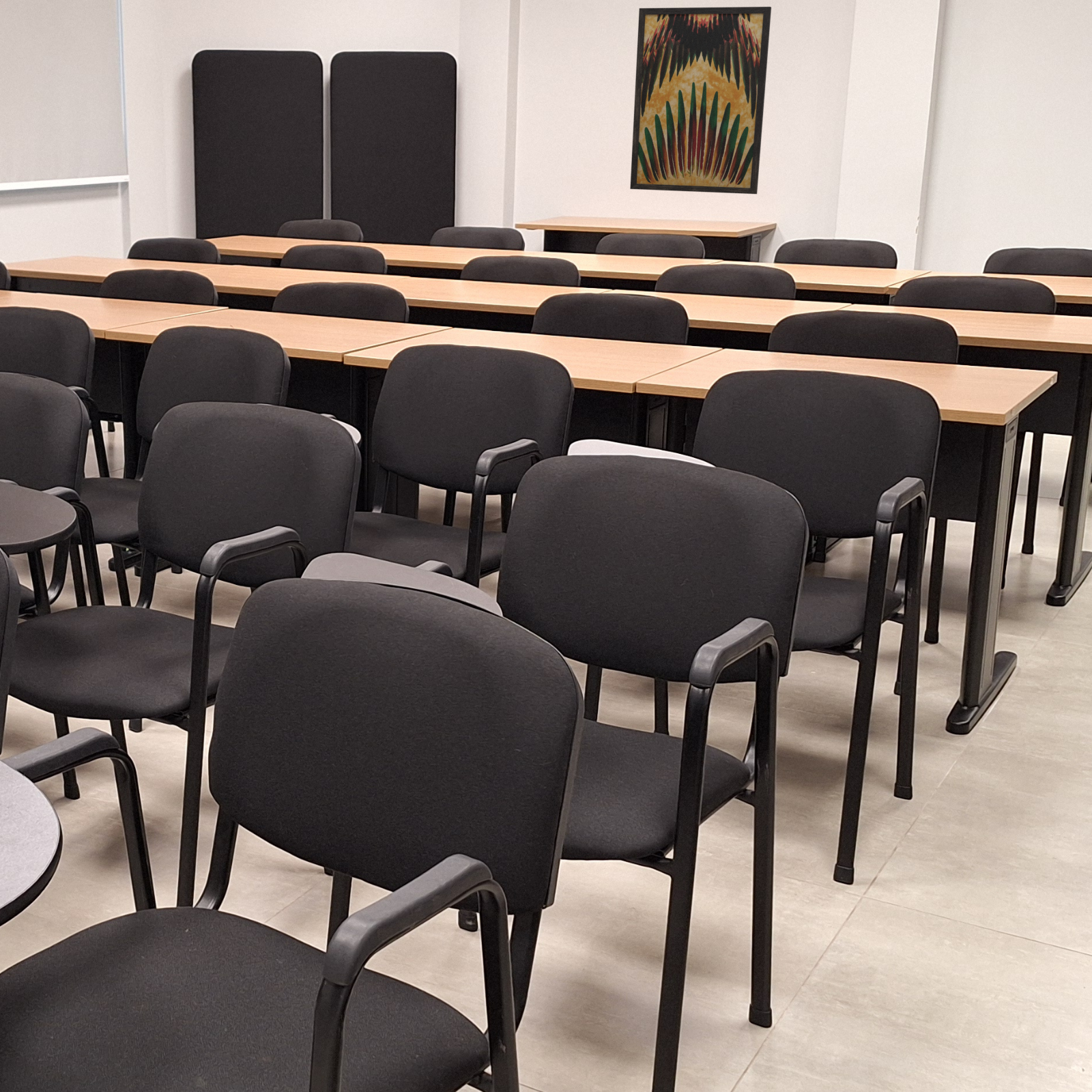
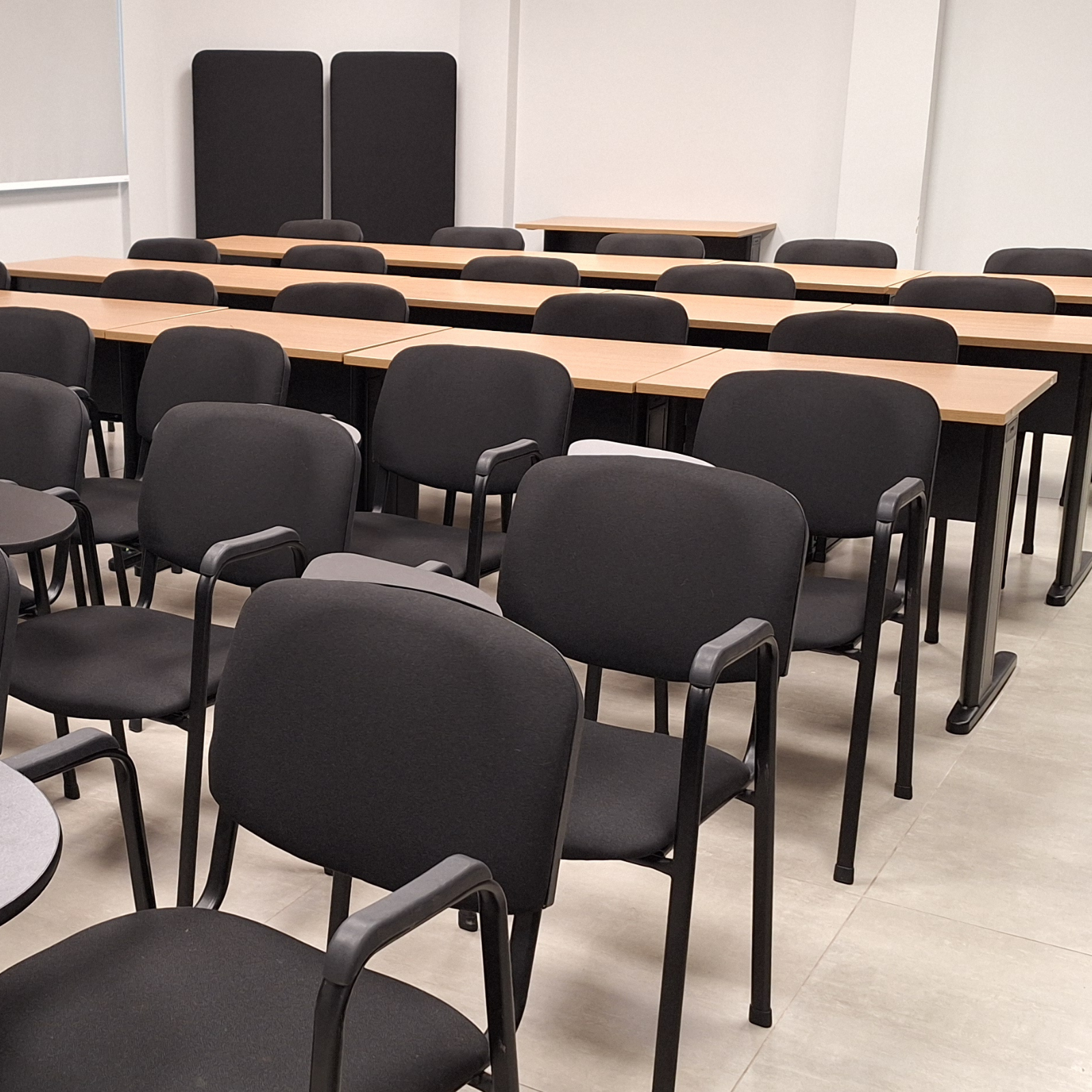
- wall art [629,6,772,195]
